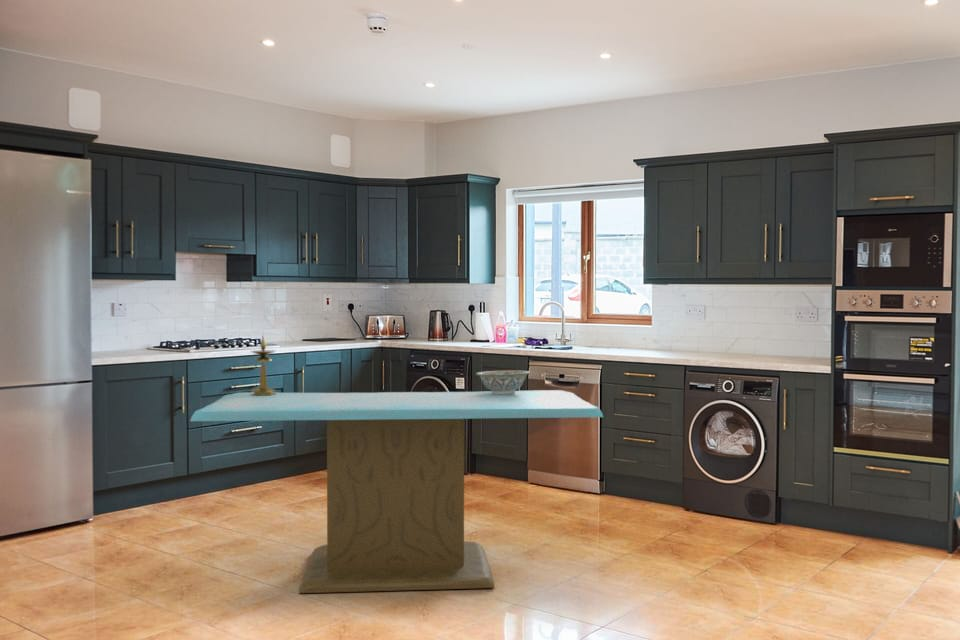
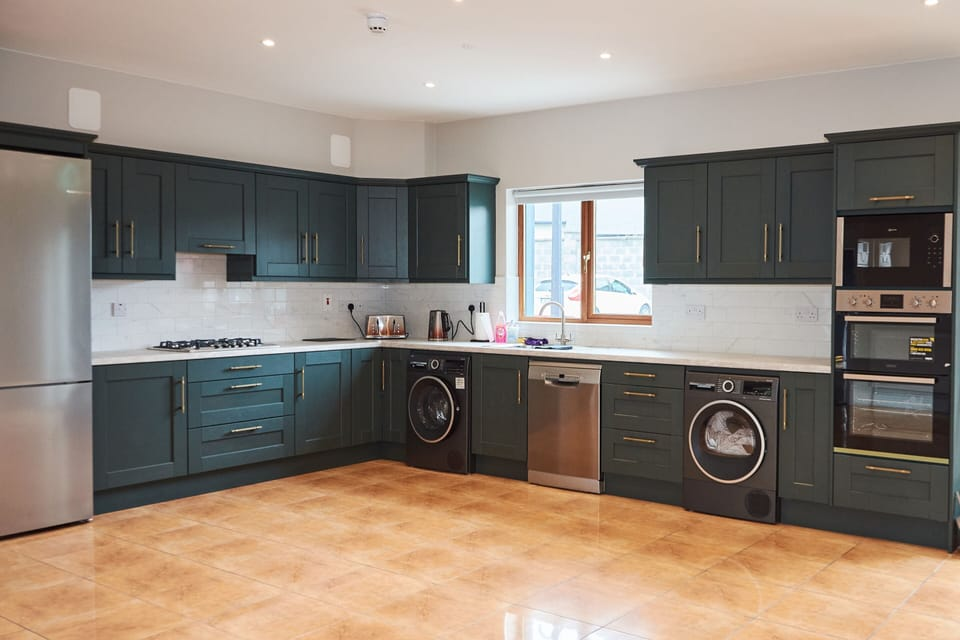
- candlestick [250,335,277,396]
- decorative bowl [475,369,531,394]
- dining table [189,389,604,594]
